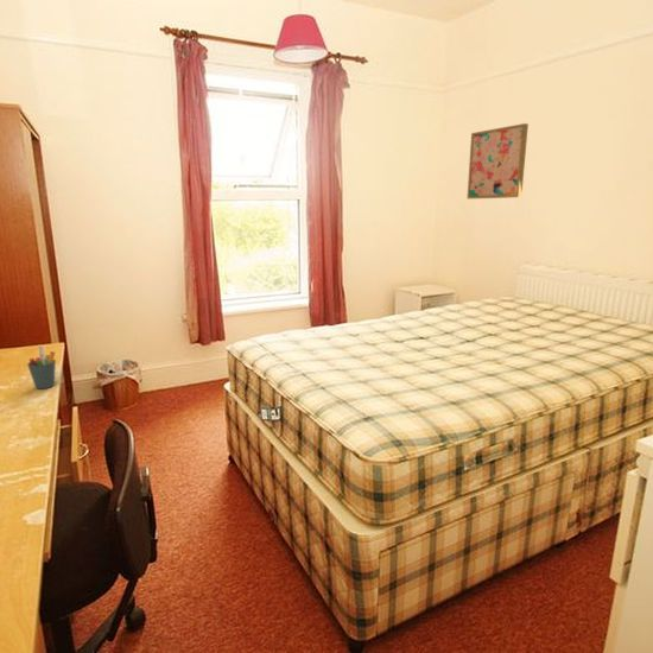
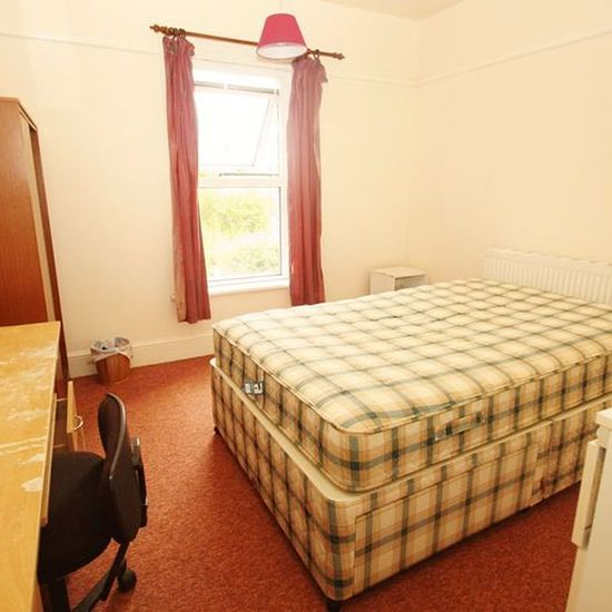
- wall art [467,122,530,199]
- pen holder [26,344,57,389]
